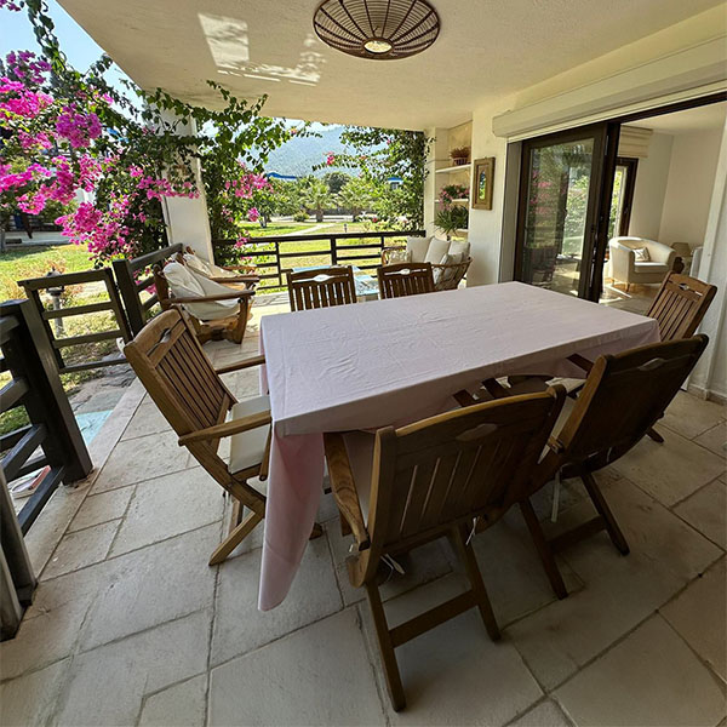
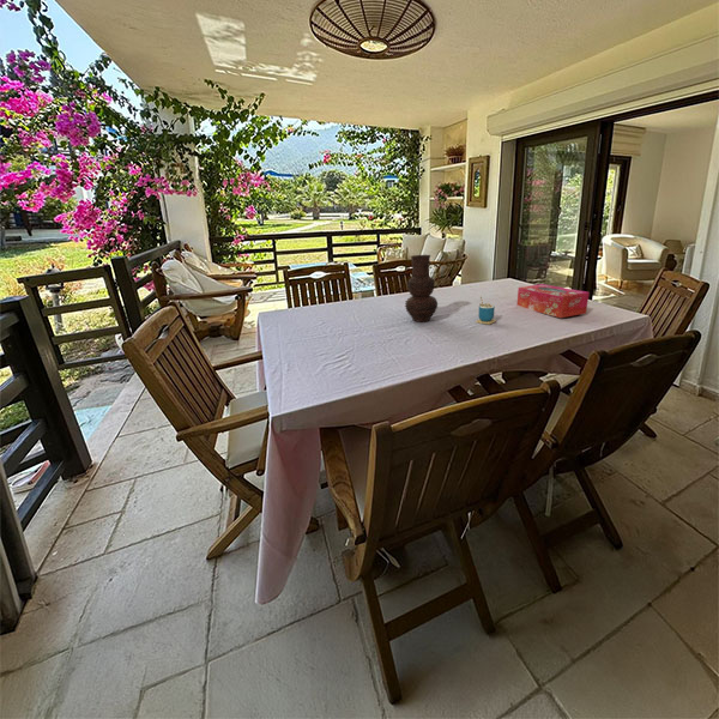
+ vase [404,253,439,324]
+ cup [476,295,497,325]
+ tissue box [516,283,591,319]
